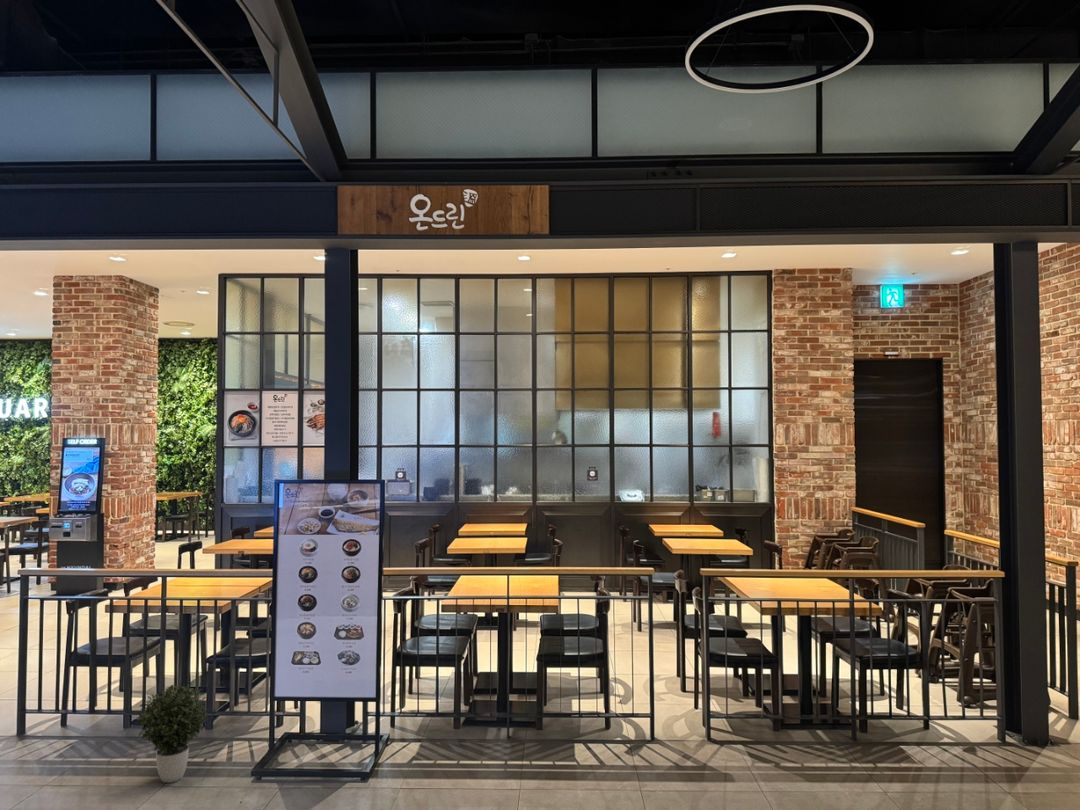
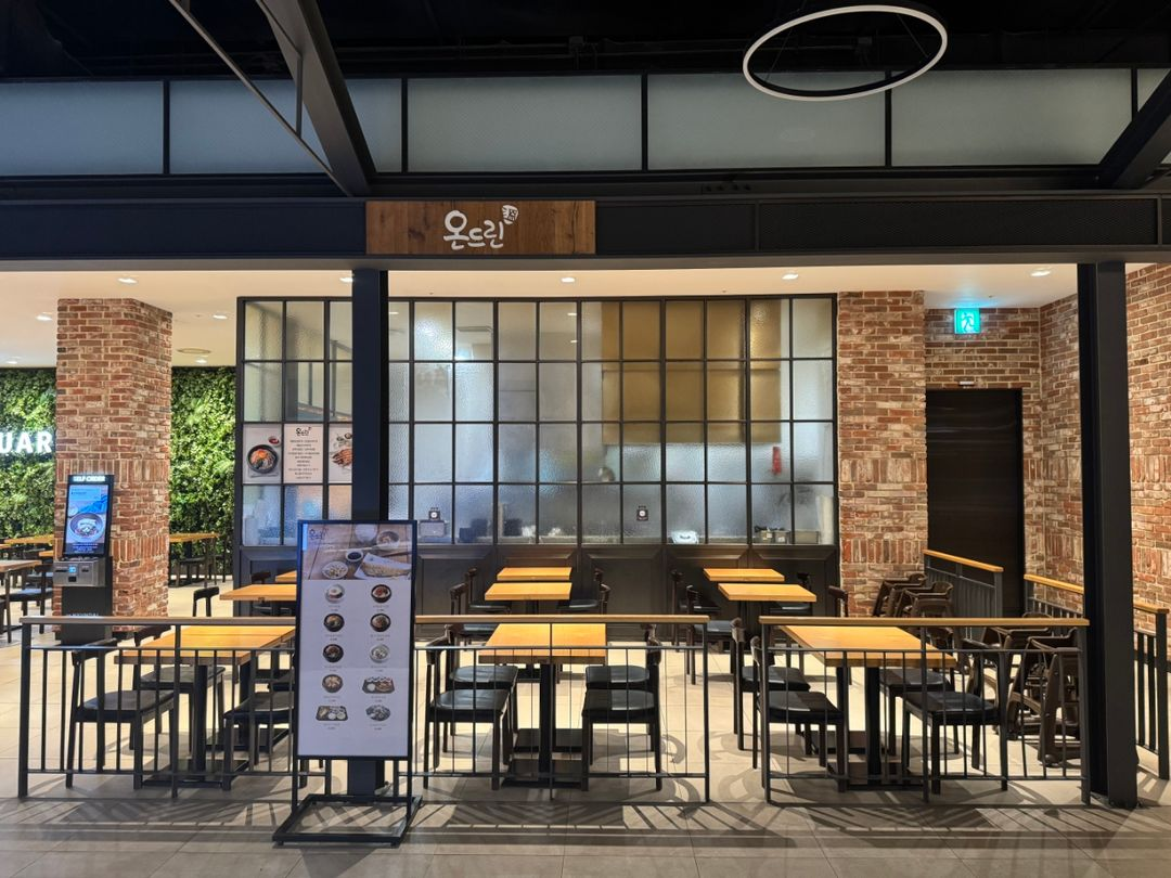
- potted plant [137,683,209,784]
